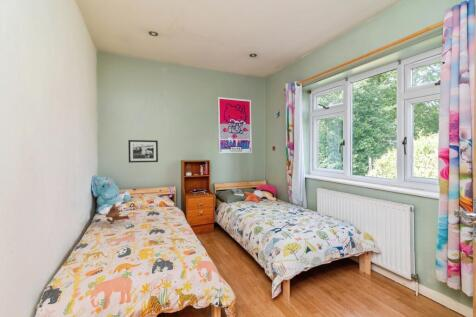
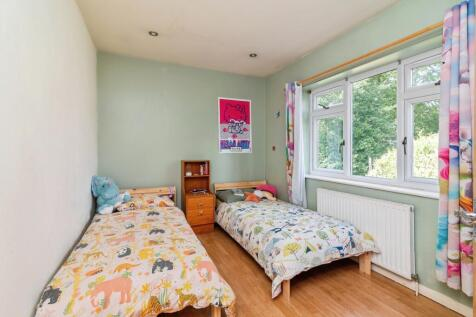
- picture frame [127,139,159,164]
- teddy bear [104,203,131,225]
